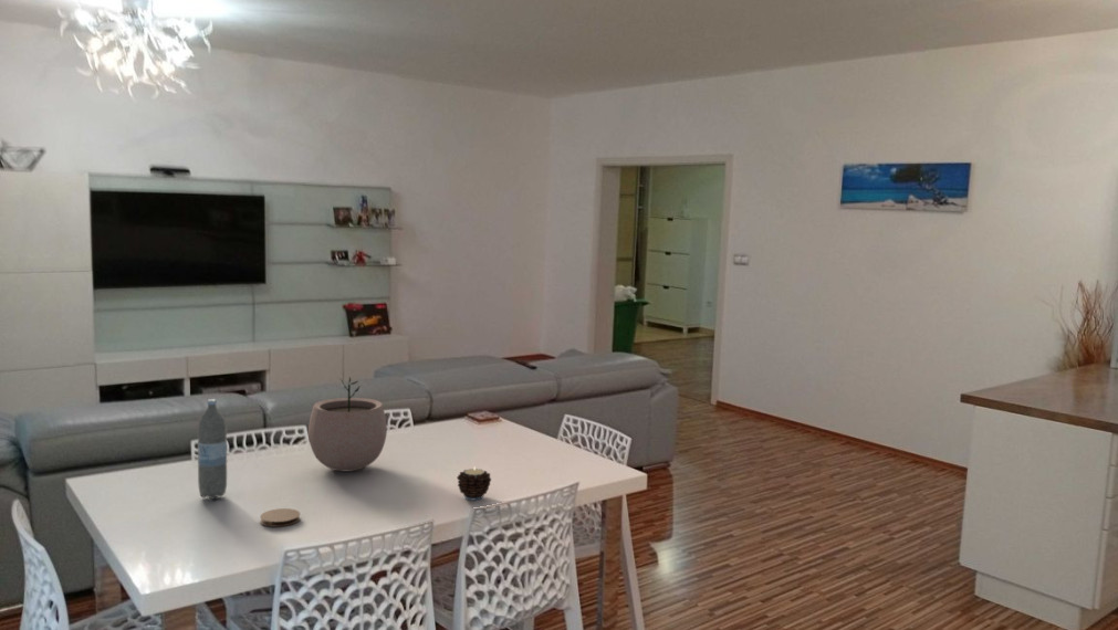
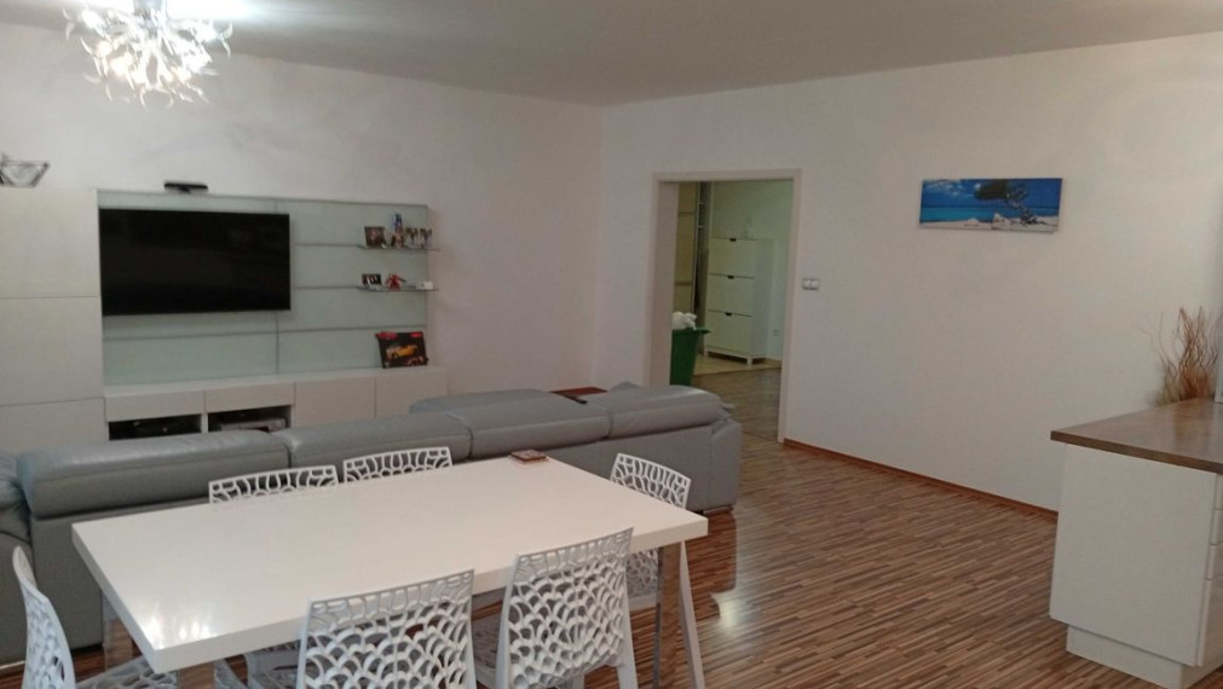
- water bottle [197,398,228,500]
- coaster [259,507,301,528]
- candle [456,468,492,501]
- plant pot [307,376,388,472]
